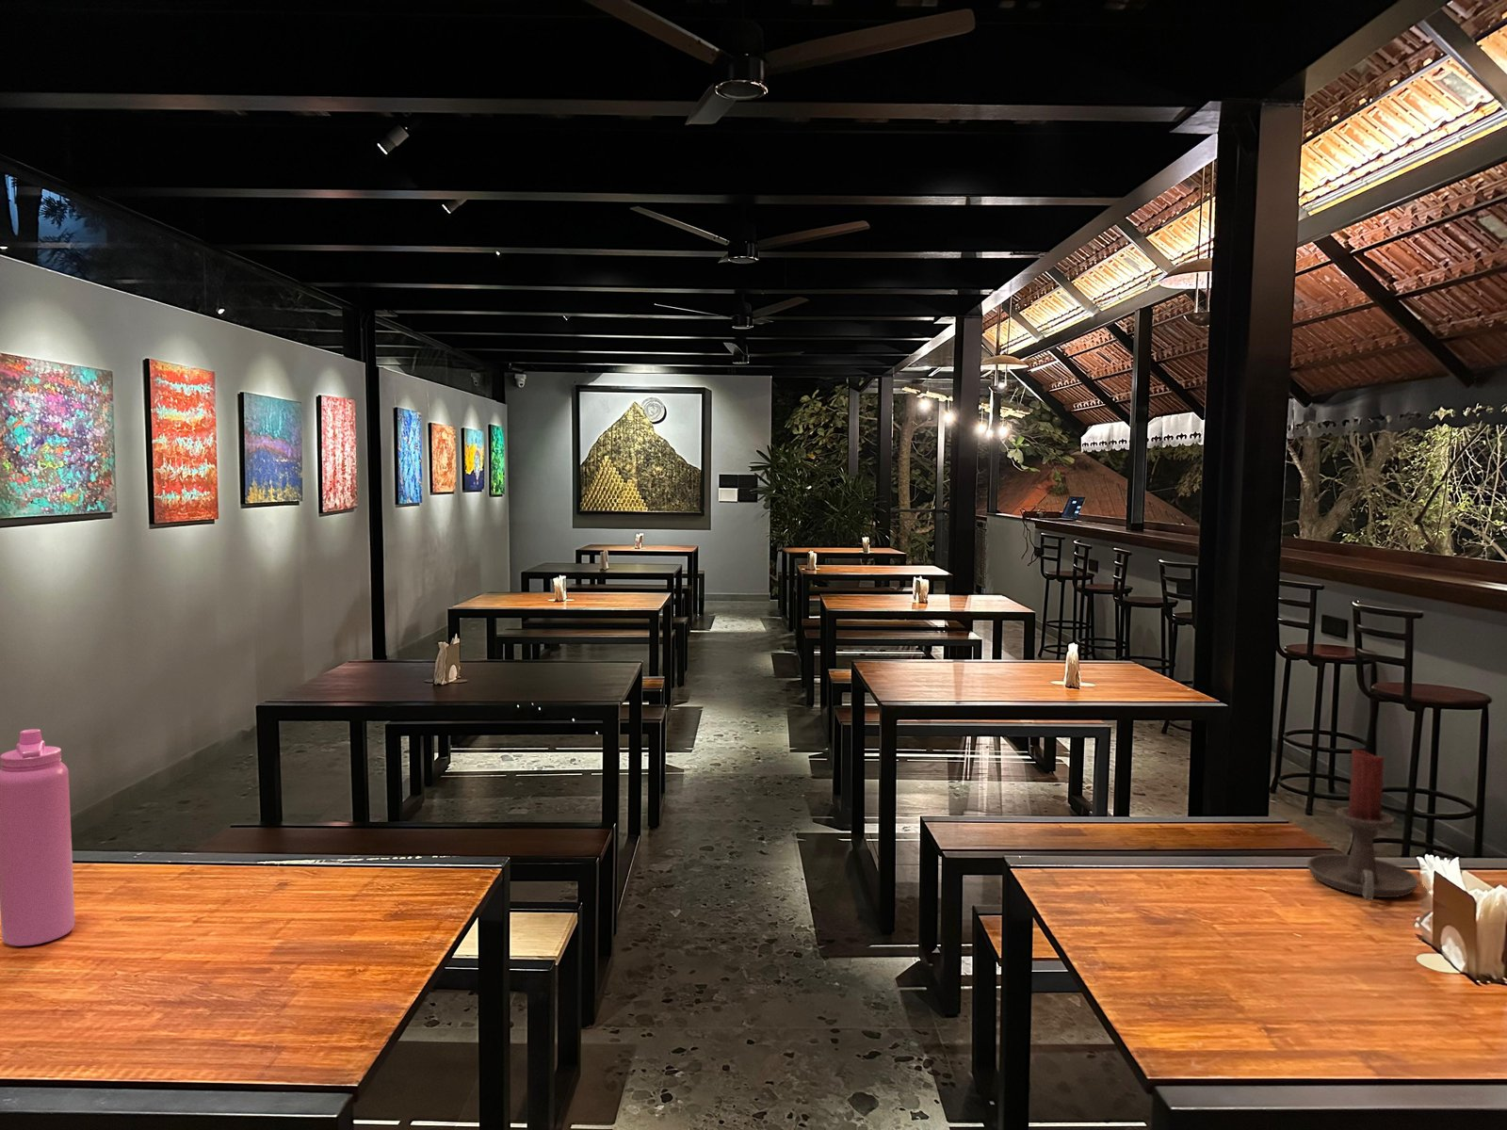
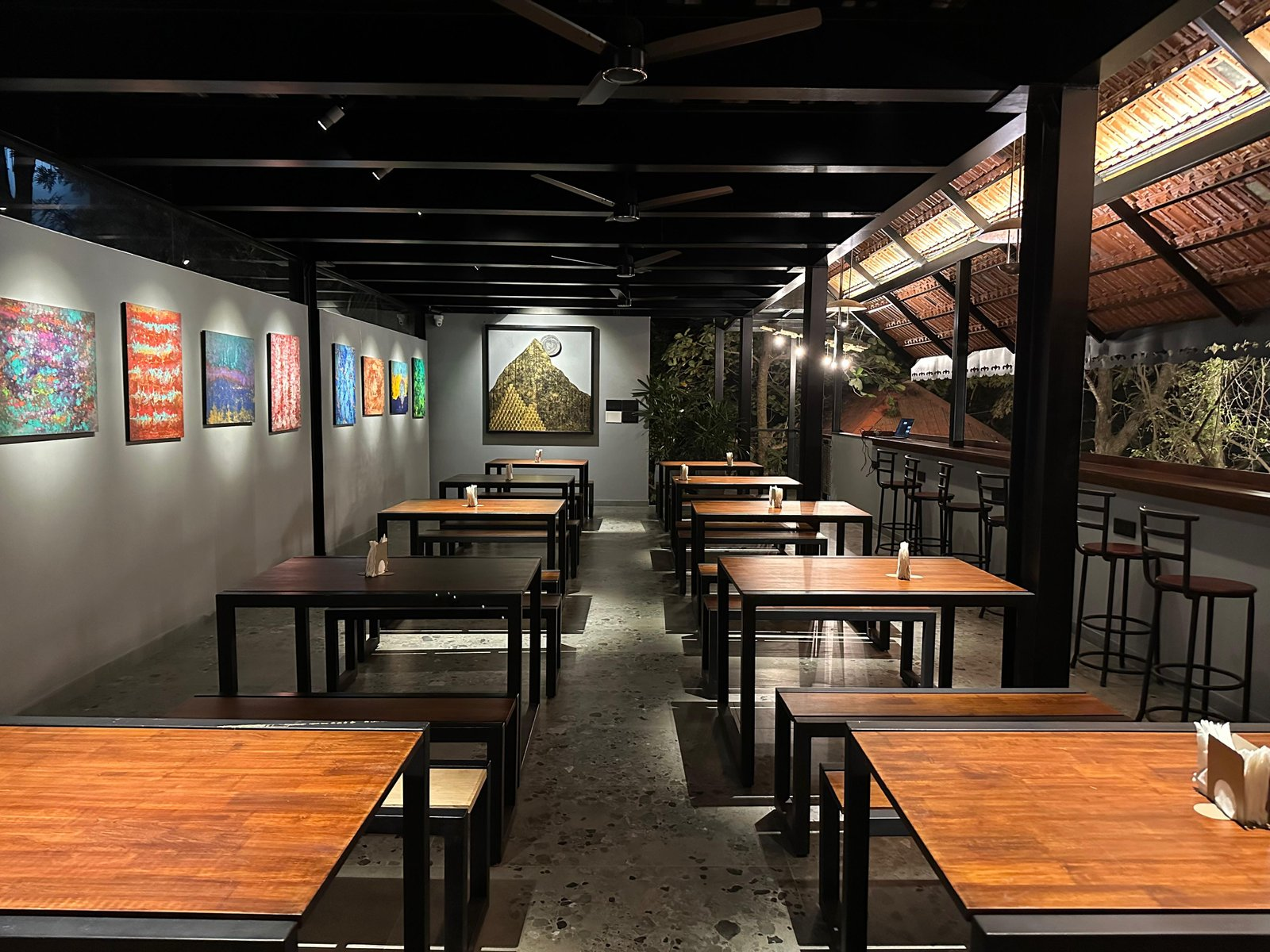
- water bottle [0,728,76,947]
- candle holder [1306,749,1419,901]
